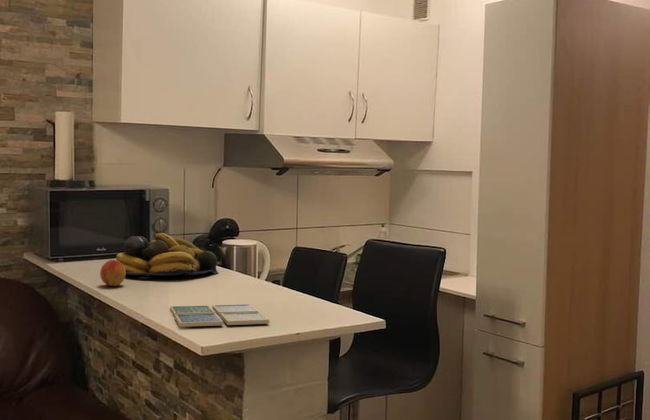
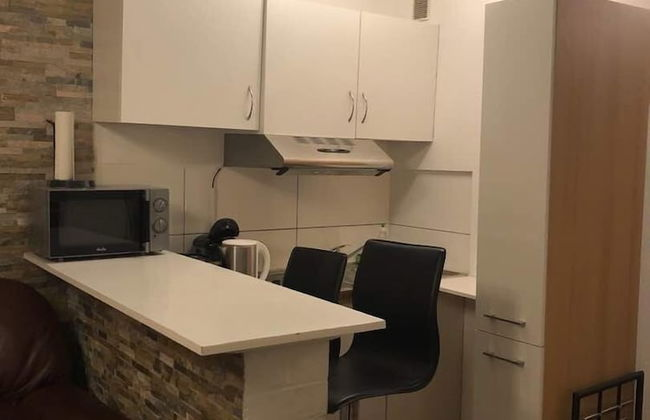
- fruit bowl [113,232,220,278]
- peach [99,259,127,287]
- drink coaster [169,303,270,328]
